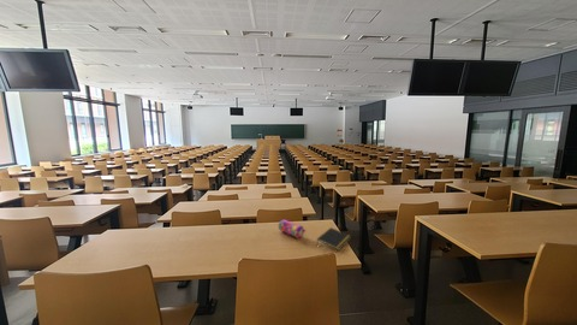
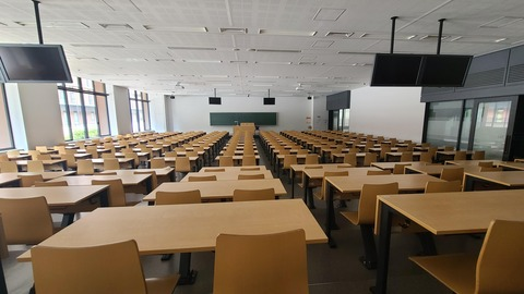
- notepad [316,226,352,252]
- pencil case [278,218,307,240]
